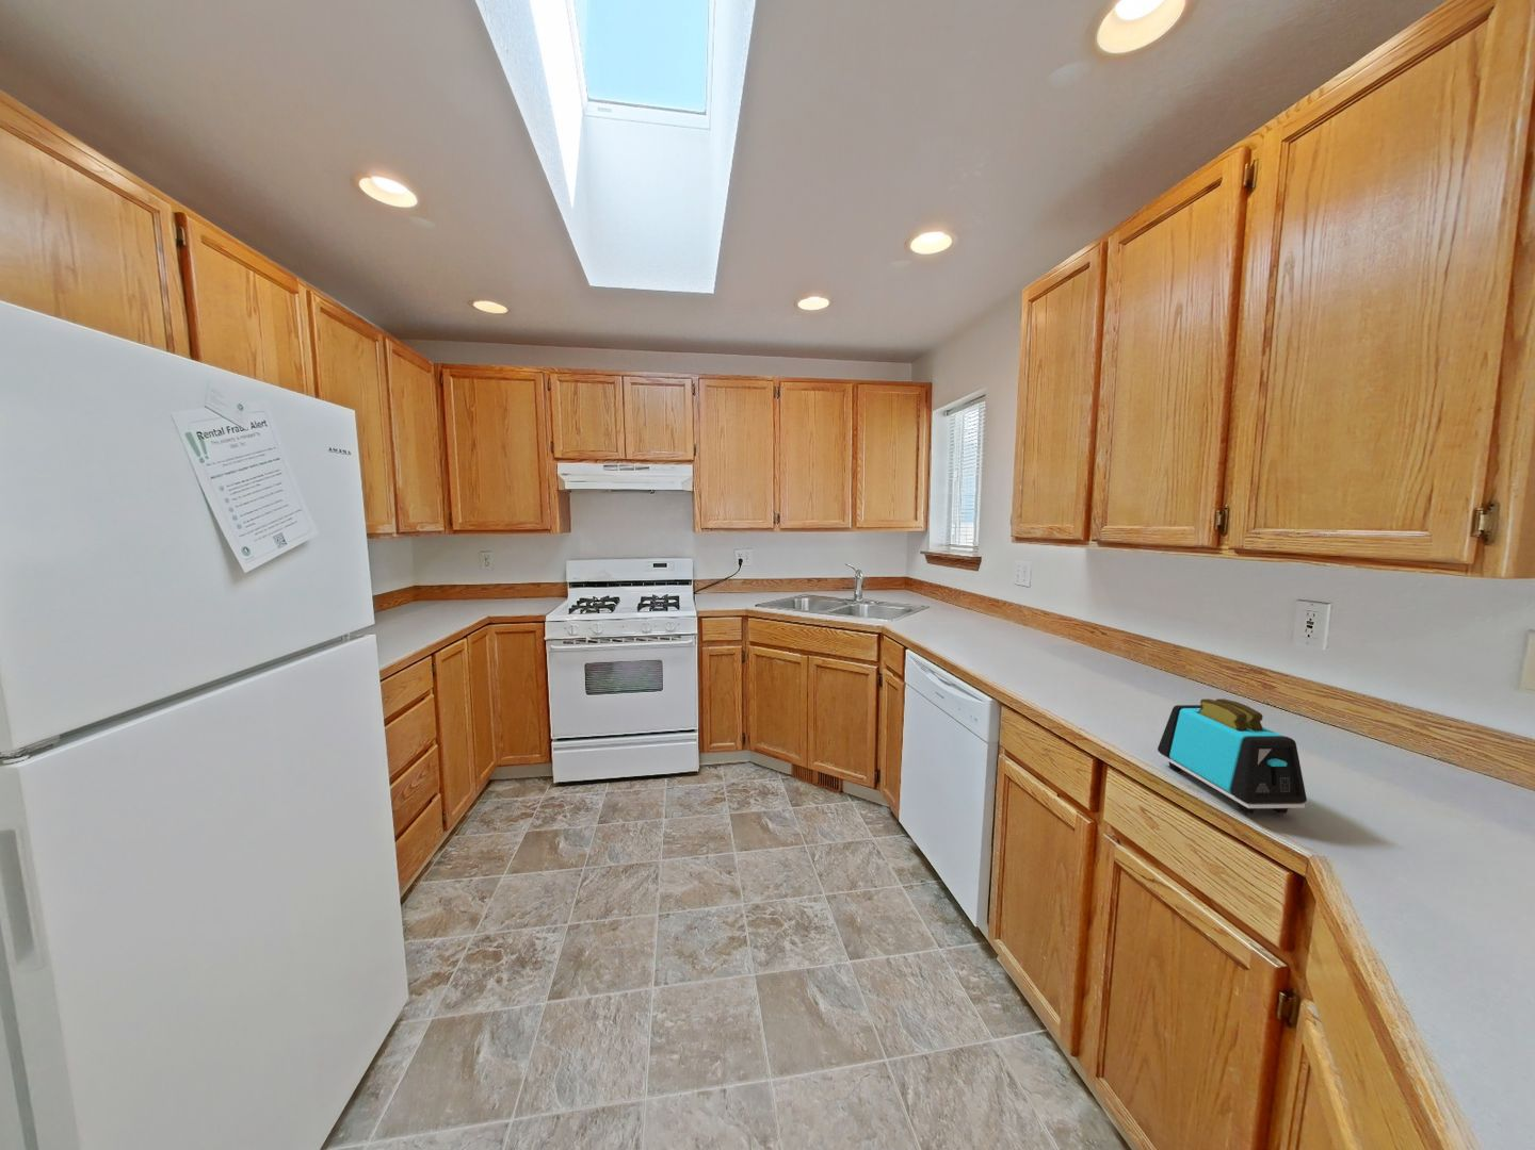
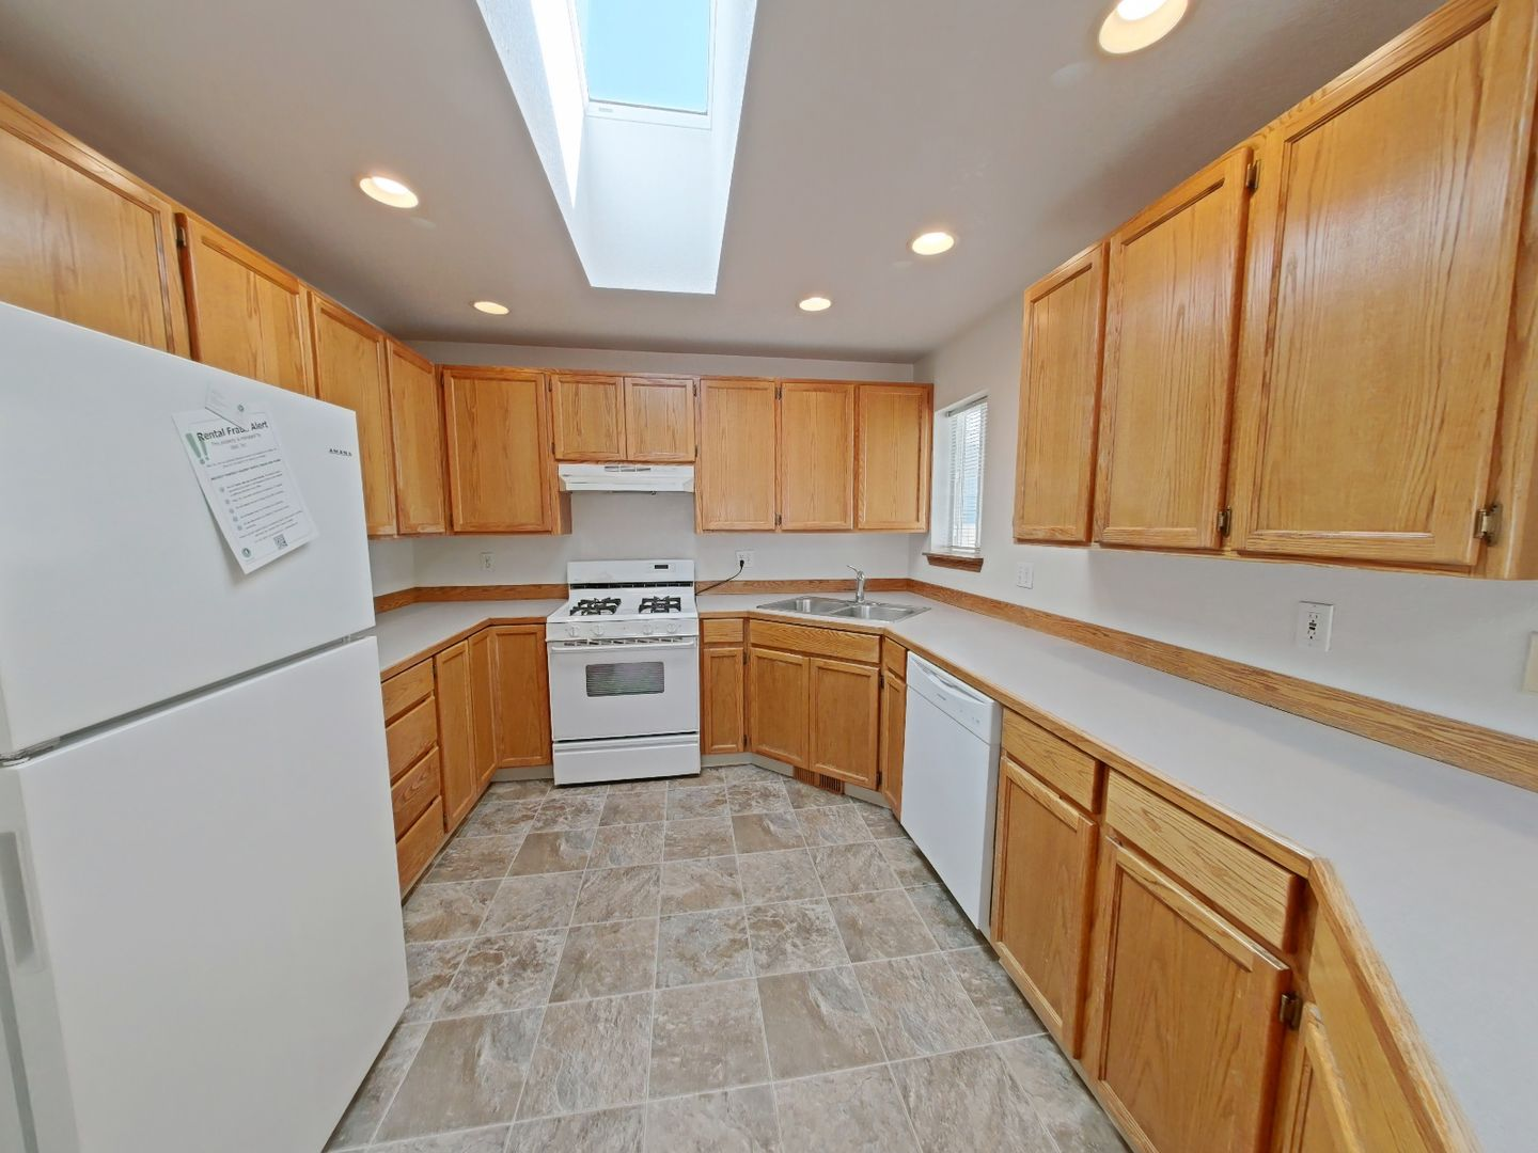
- toaster [1157,697,1308,814]
